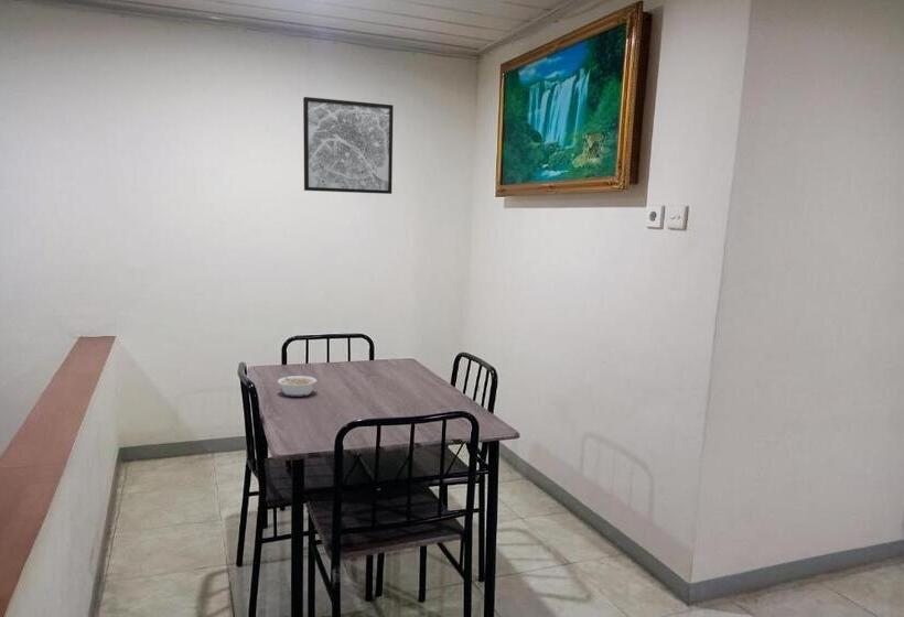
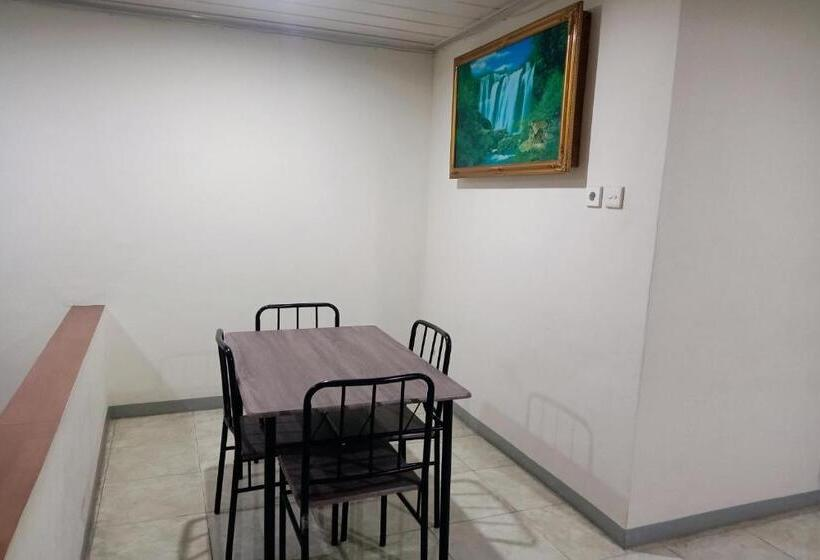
- legume [277,372,318,398]
- wall art [302,96,395,195]
